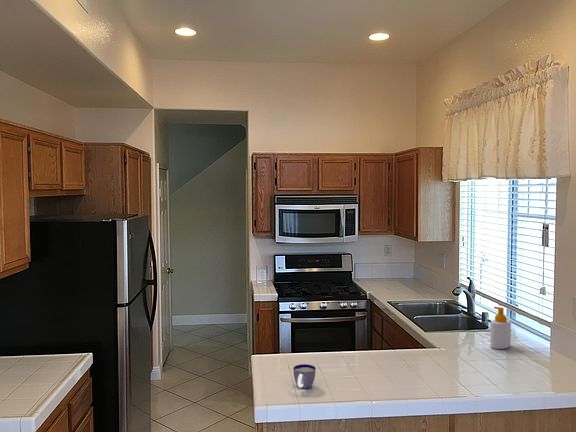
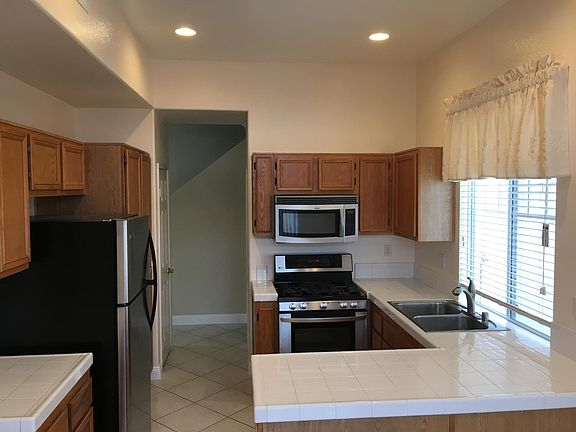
- soap bottle [489,306,512,350]
- cup [292,363,317,389]
